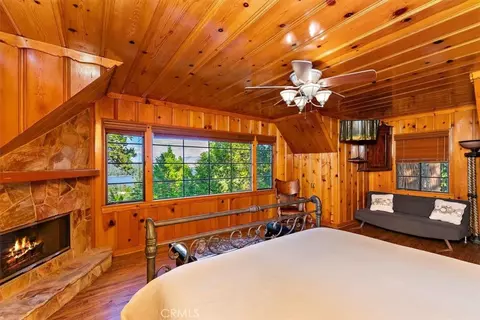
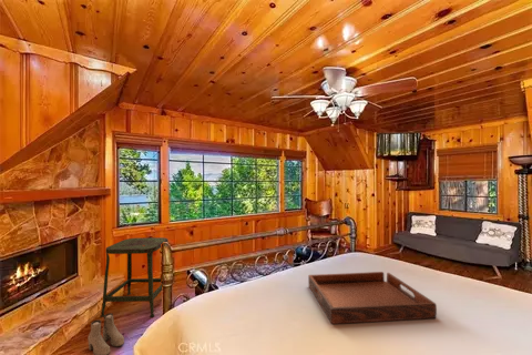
+ stool [100,236,168,318]
+ serving tray [307,271,438,325]
+ boots [86,312,125,355]
